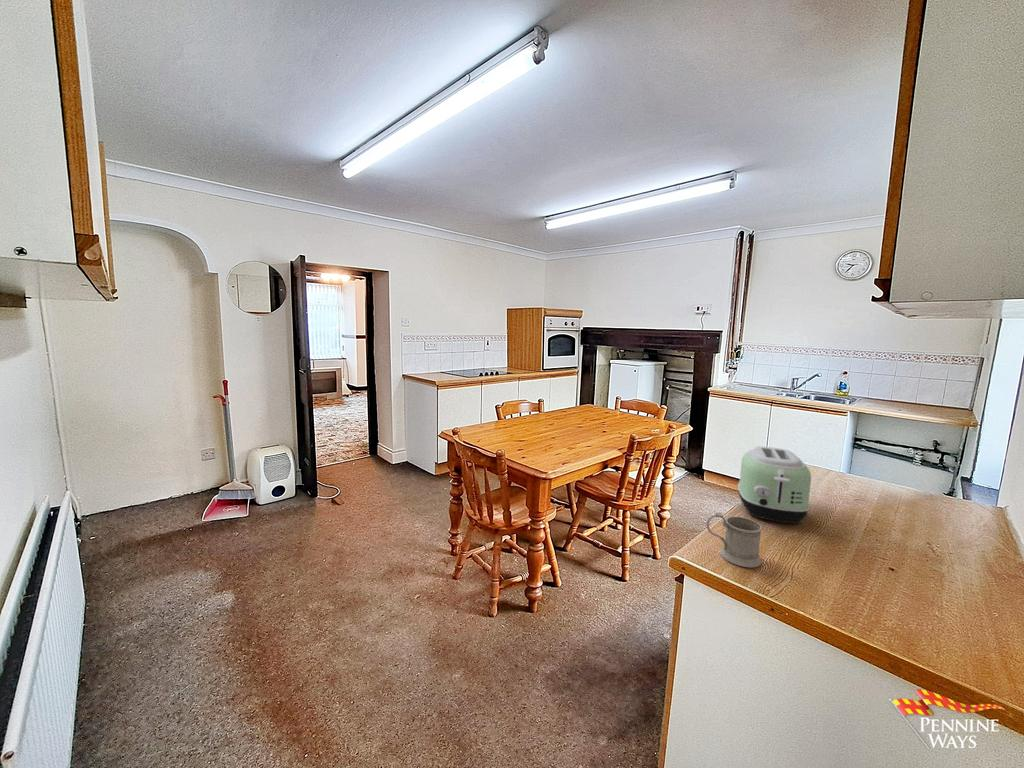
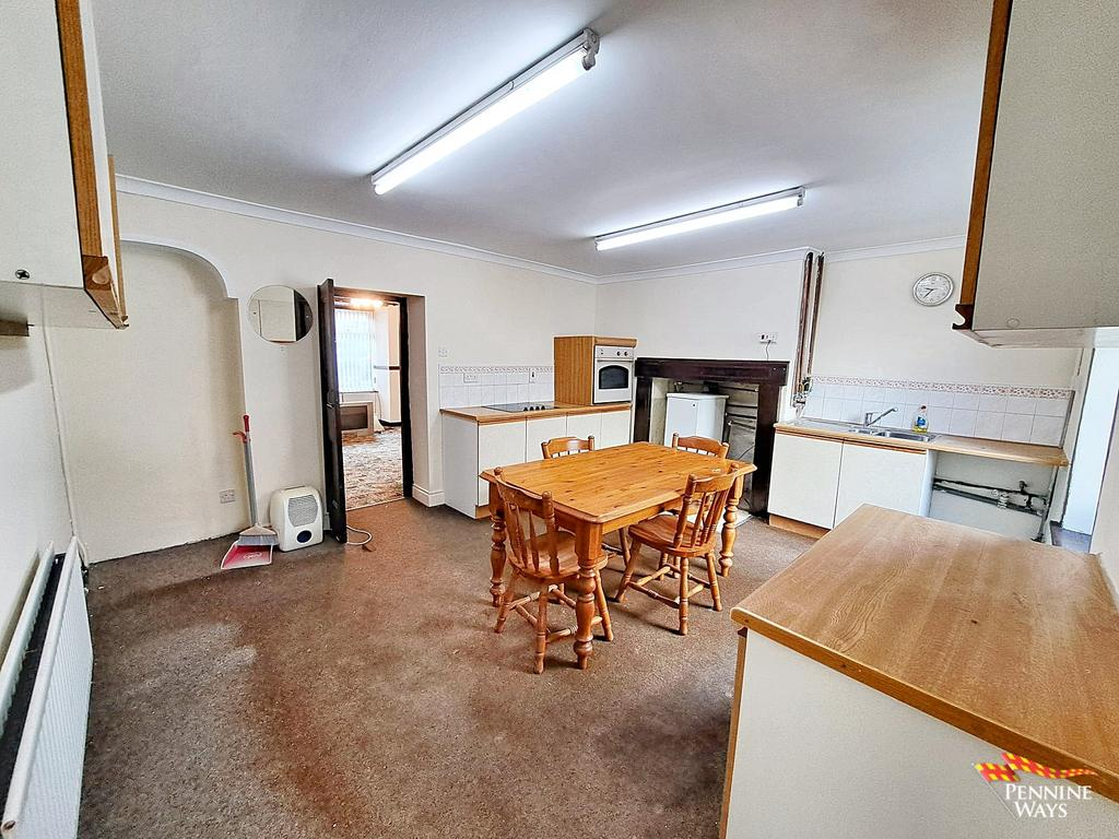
- toaster [737,446,812,525]
- mug [706,512,763,569]
